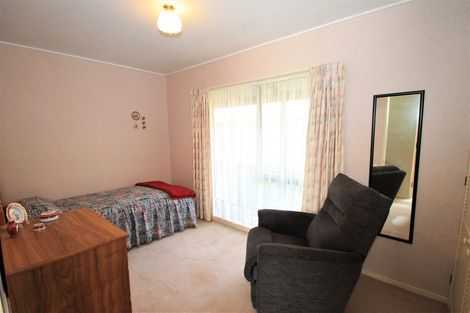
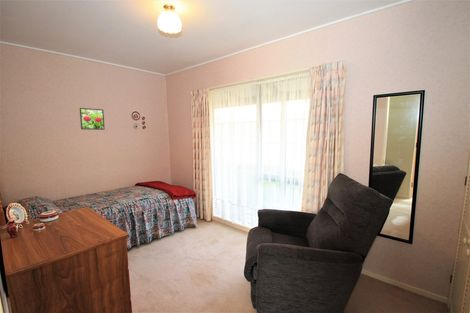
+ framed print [79,107,105,131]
